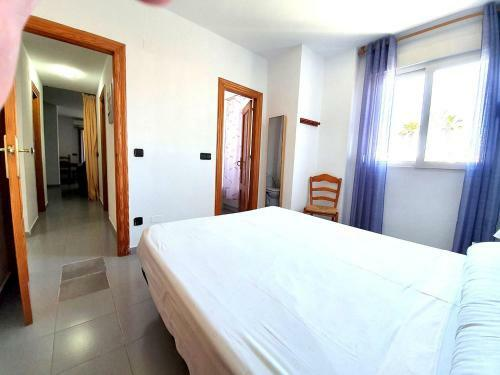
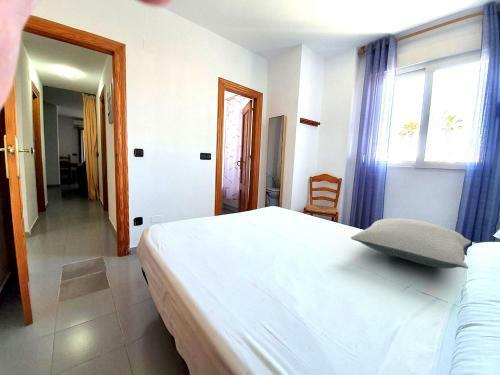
+ pillow [350,217,472,270]
